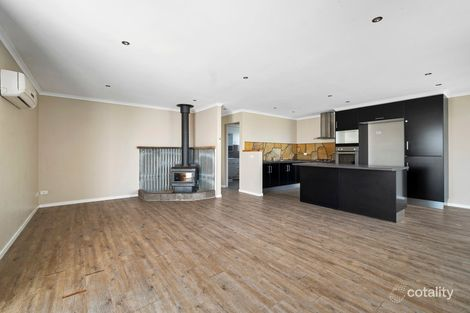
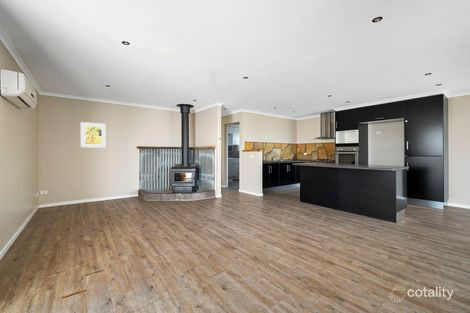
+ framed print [80,121,107,149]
